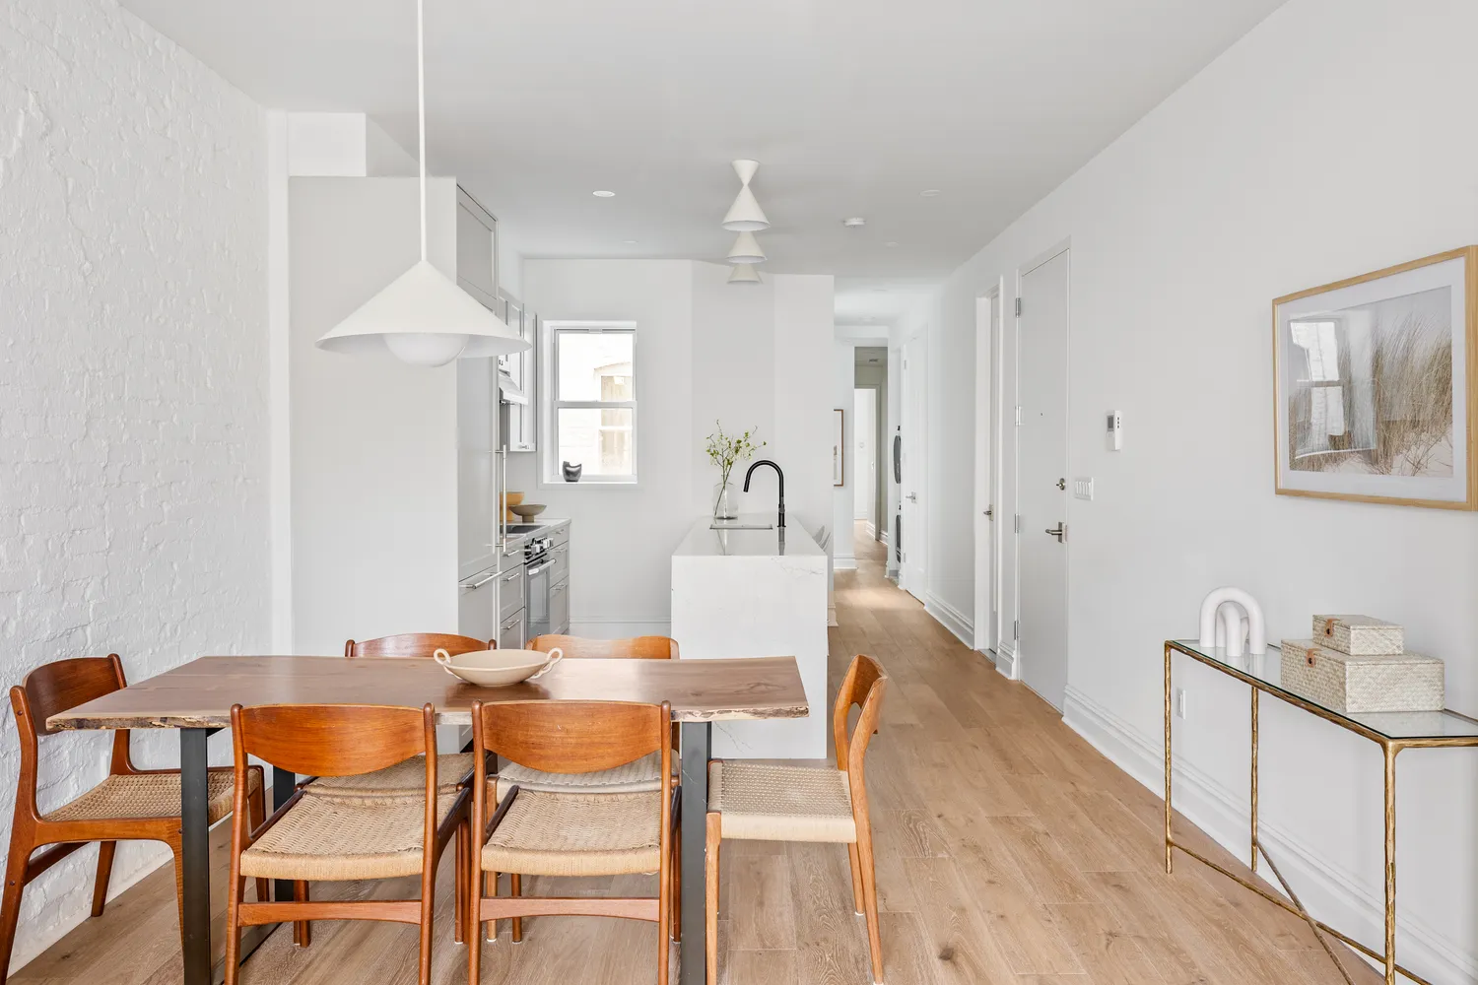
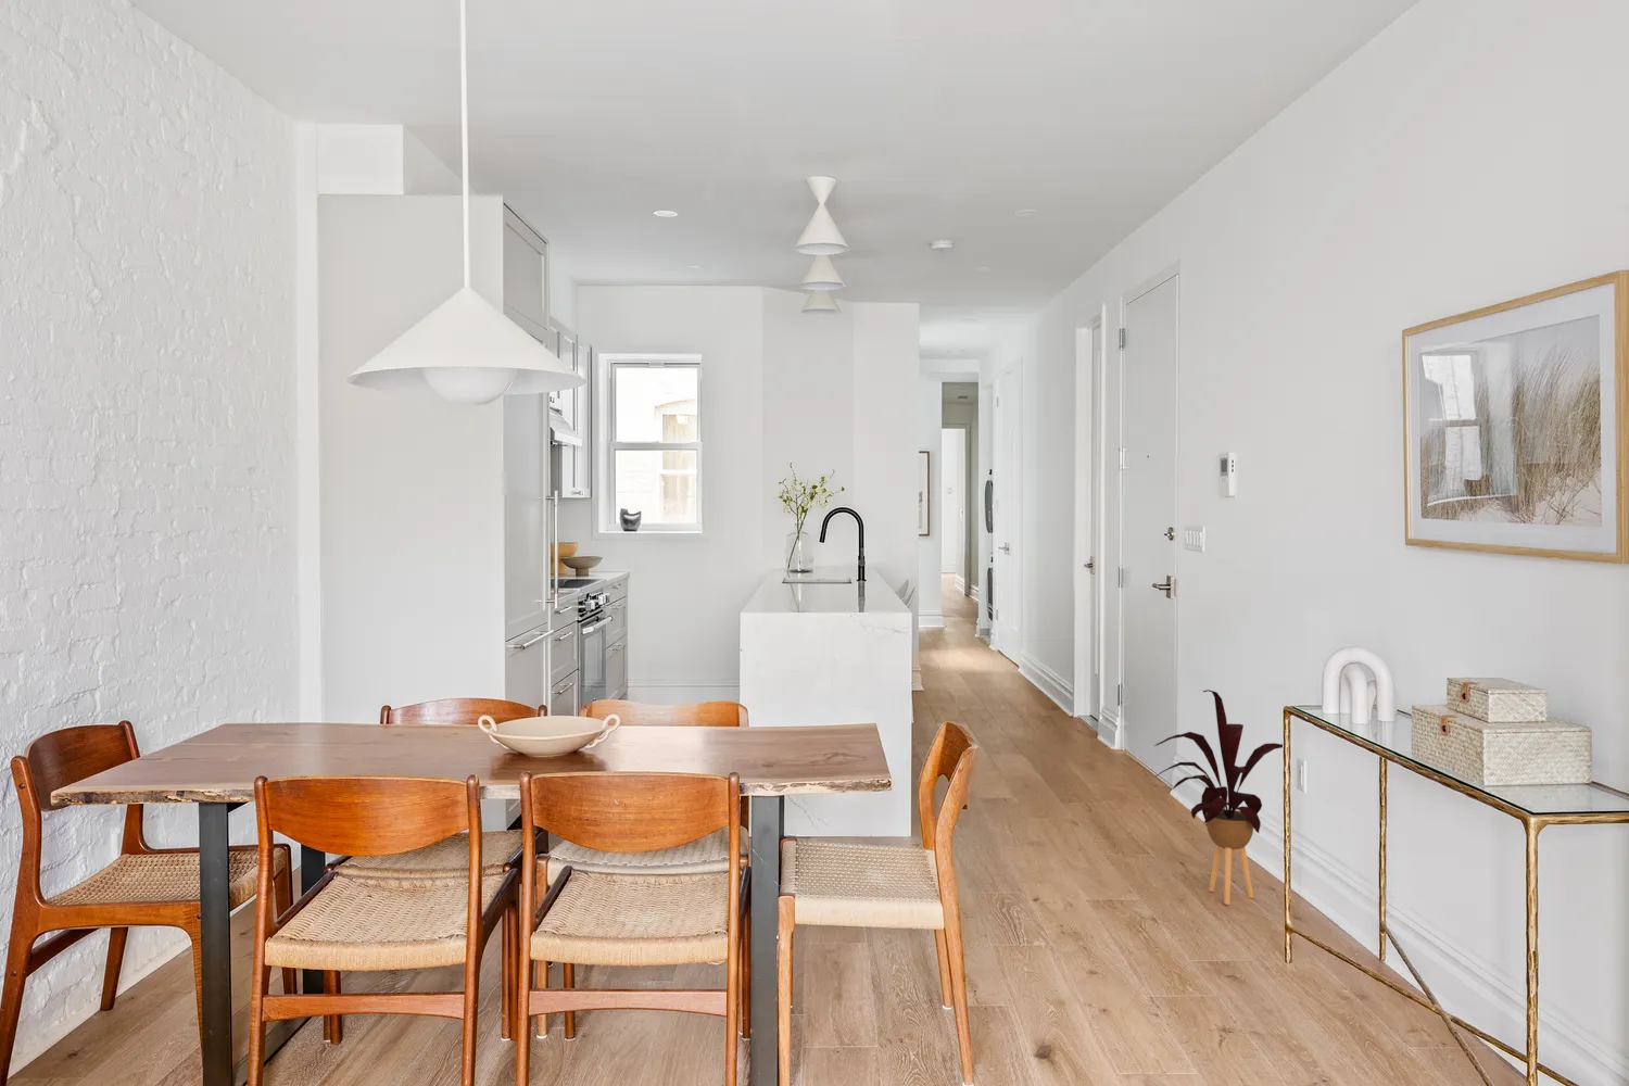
+ house plant [1154,688,1284,905]
